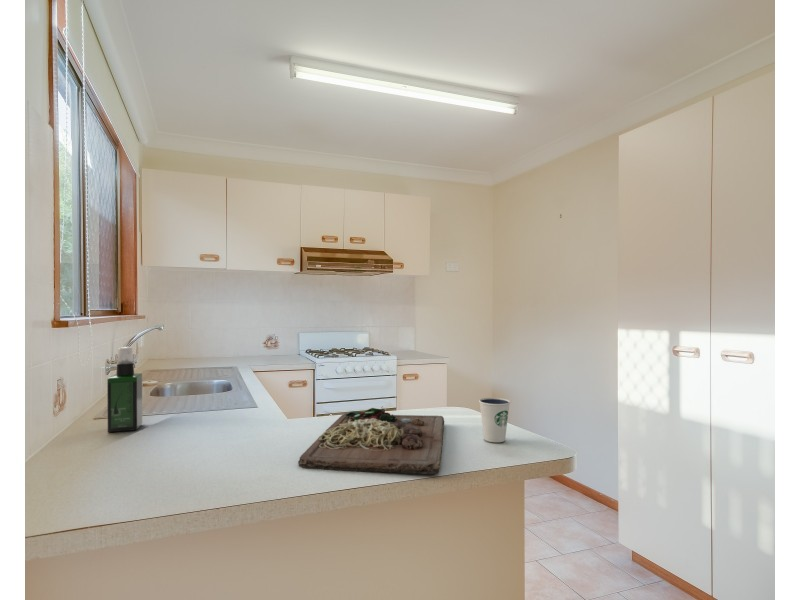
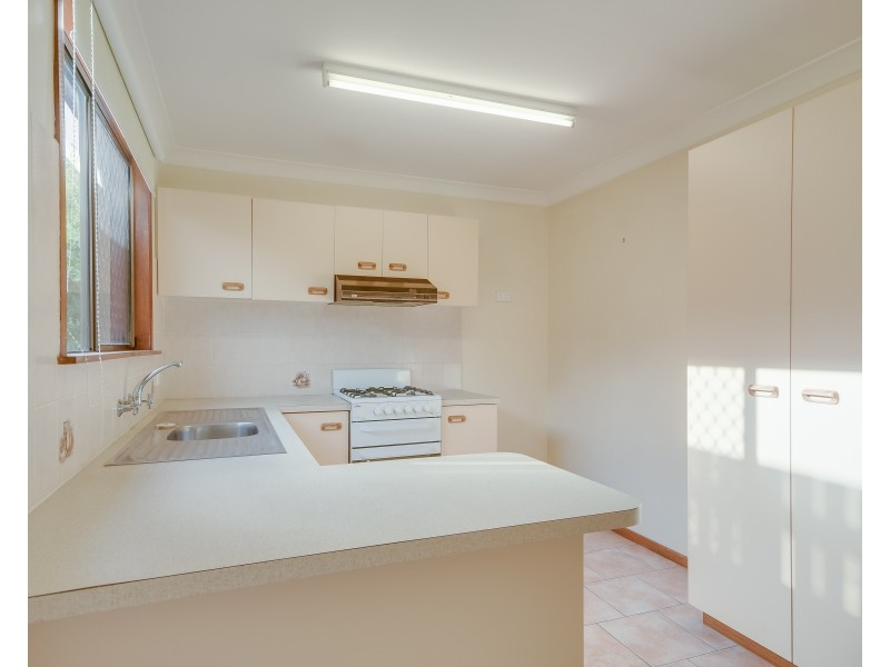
- dixie cup [478,397,511,443]
- cutting board [297,405,445,475]
- spray bottle [106,346,143,433]
